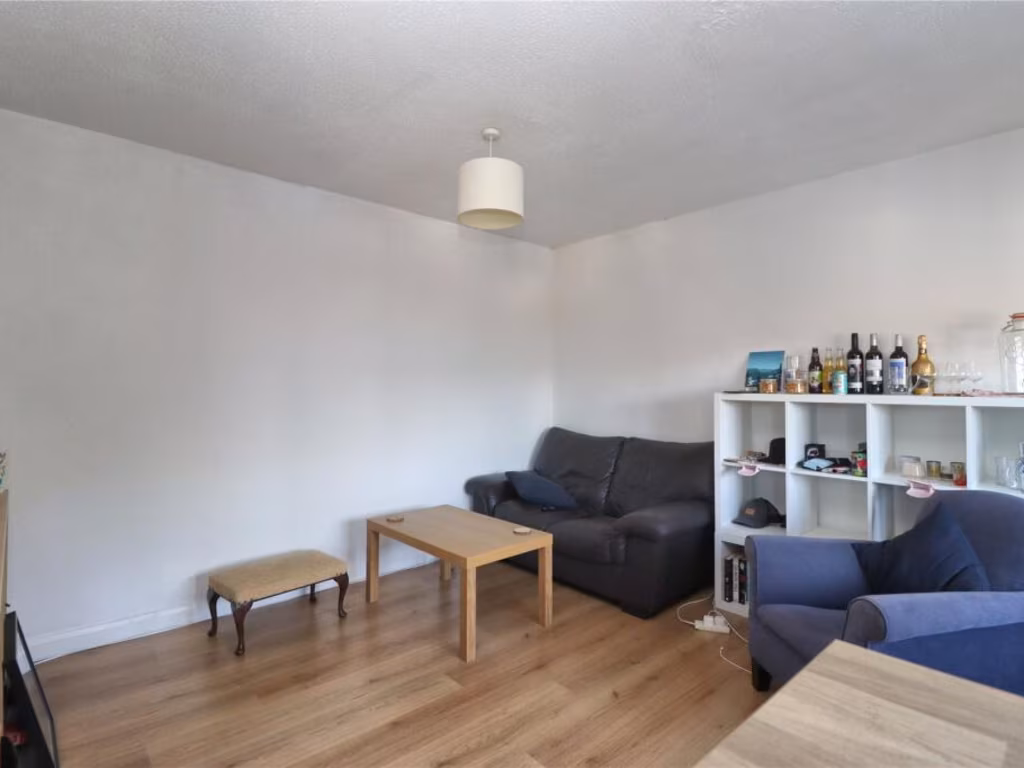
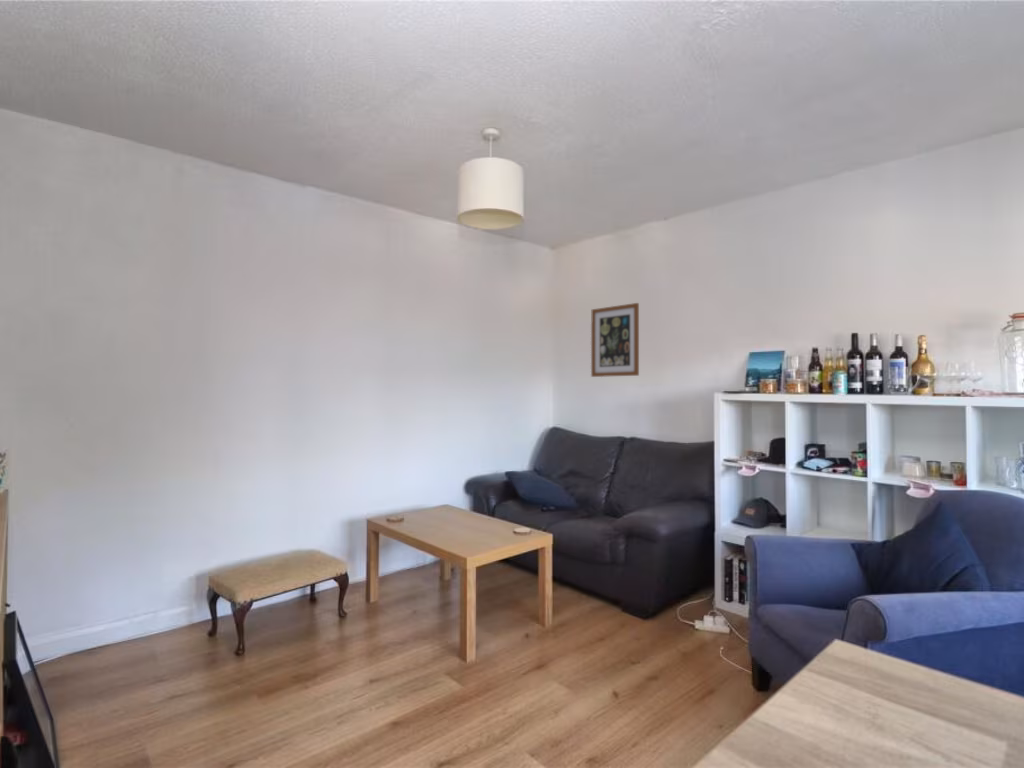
+ wall art [590,302,640,378]
